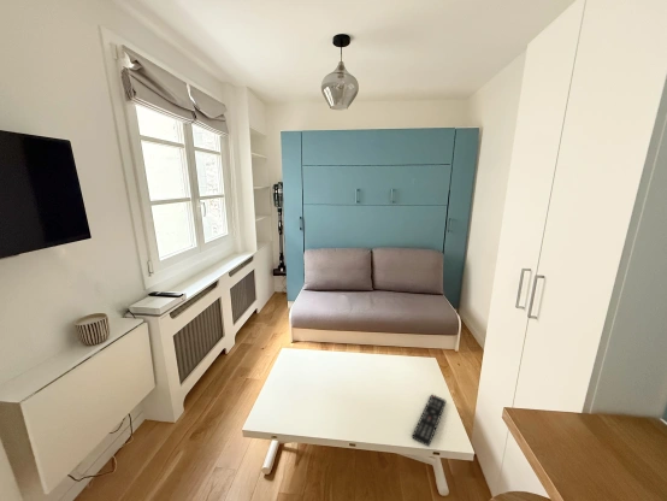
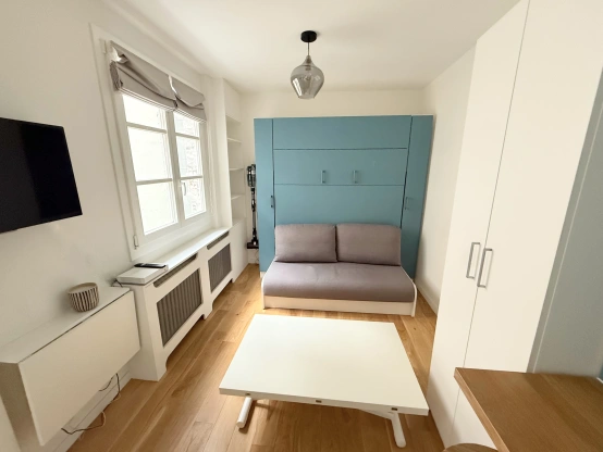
- remote control [411,393,448,448]
